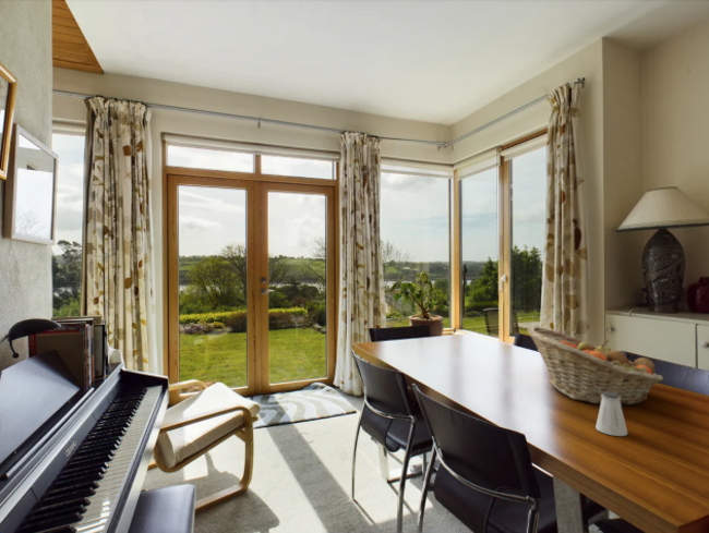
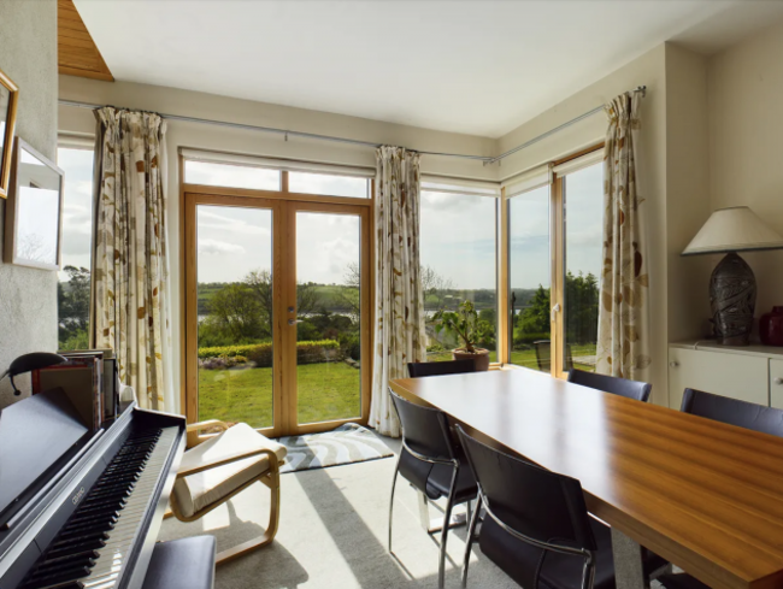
- saltshaker [594,392,628,437]
- fruit basket [526,326,664,407]
